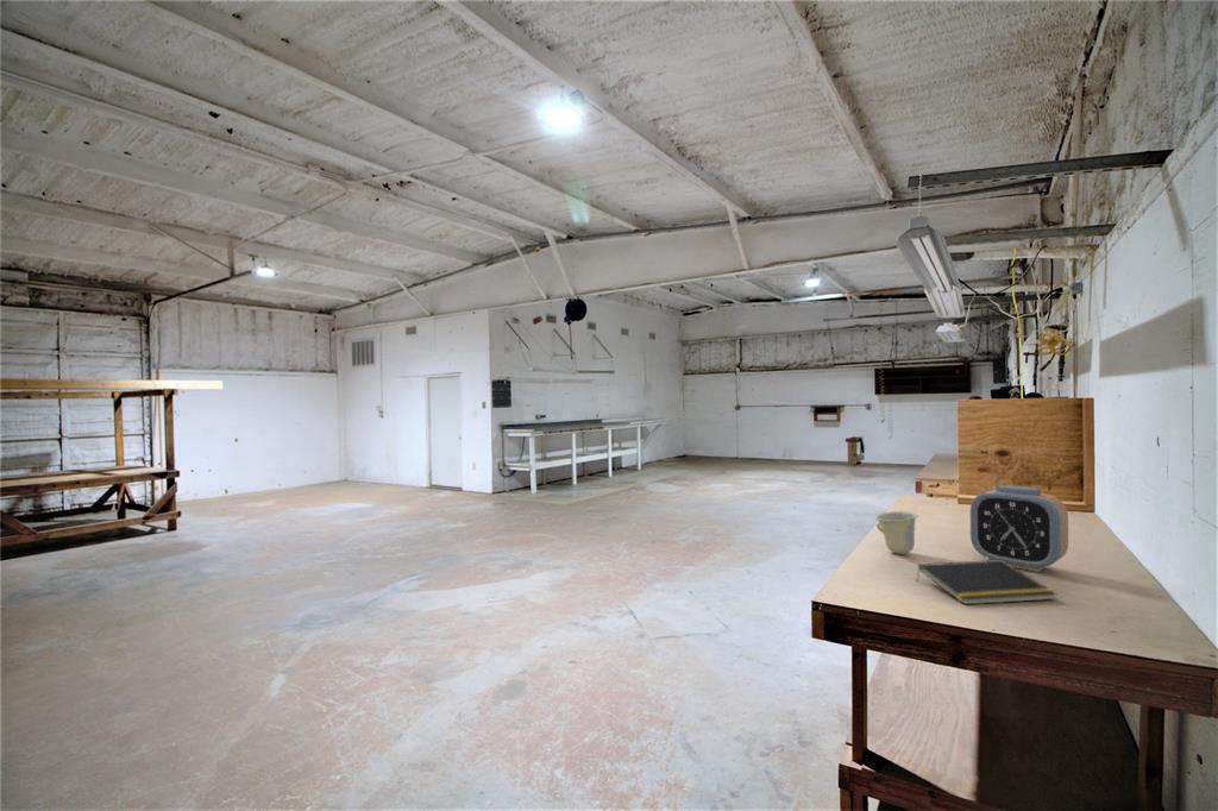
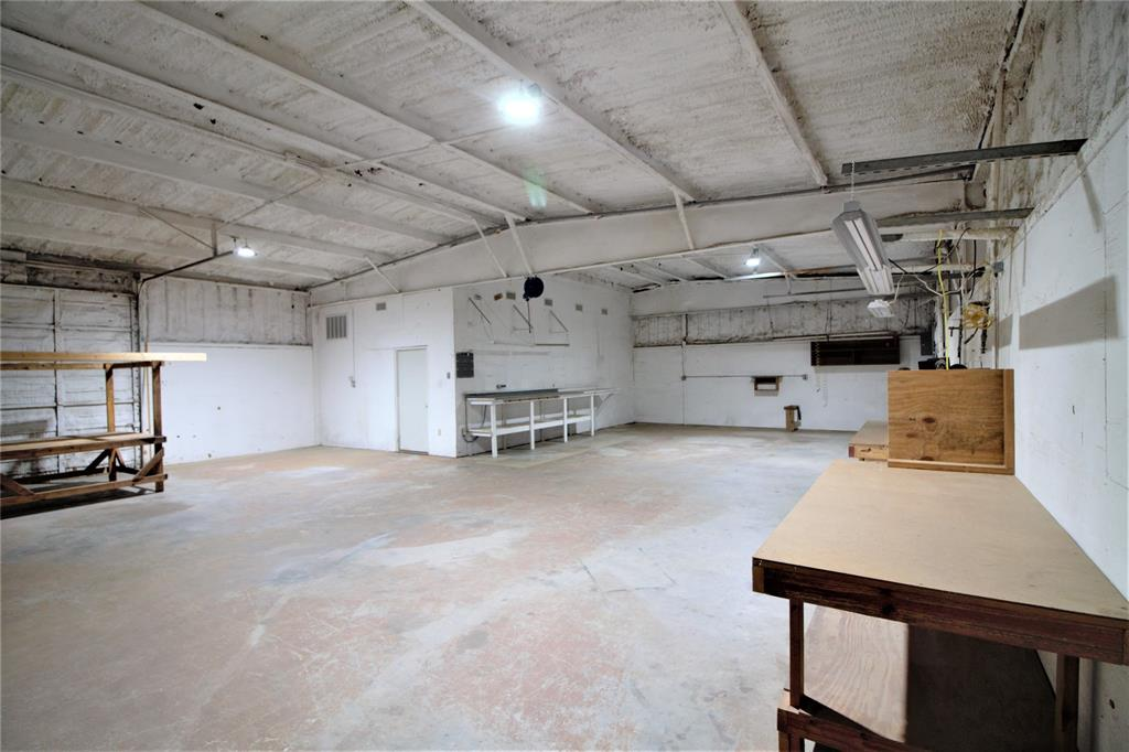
- alarm clock [969,484,1069,573]
- cup [873,510,918,555]
- notepad [915,559,1059,605]
